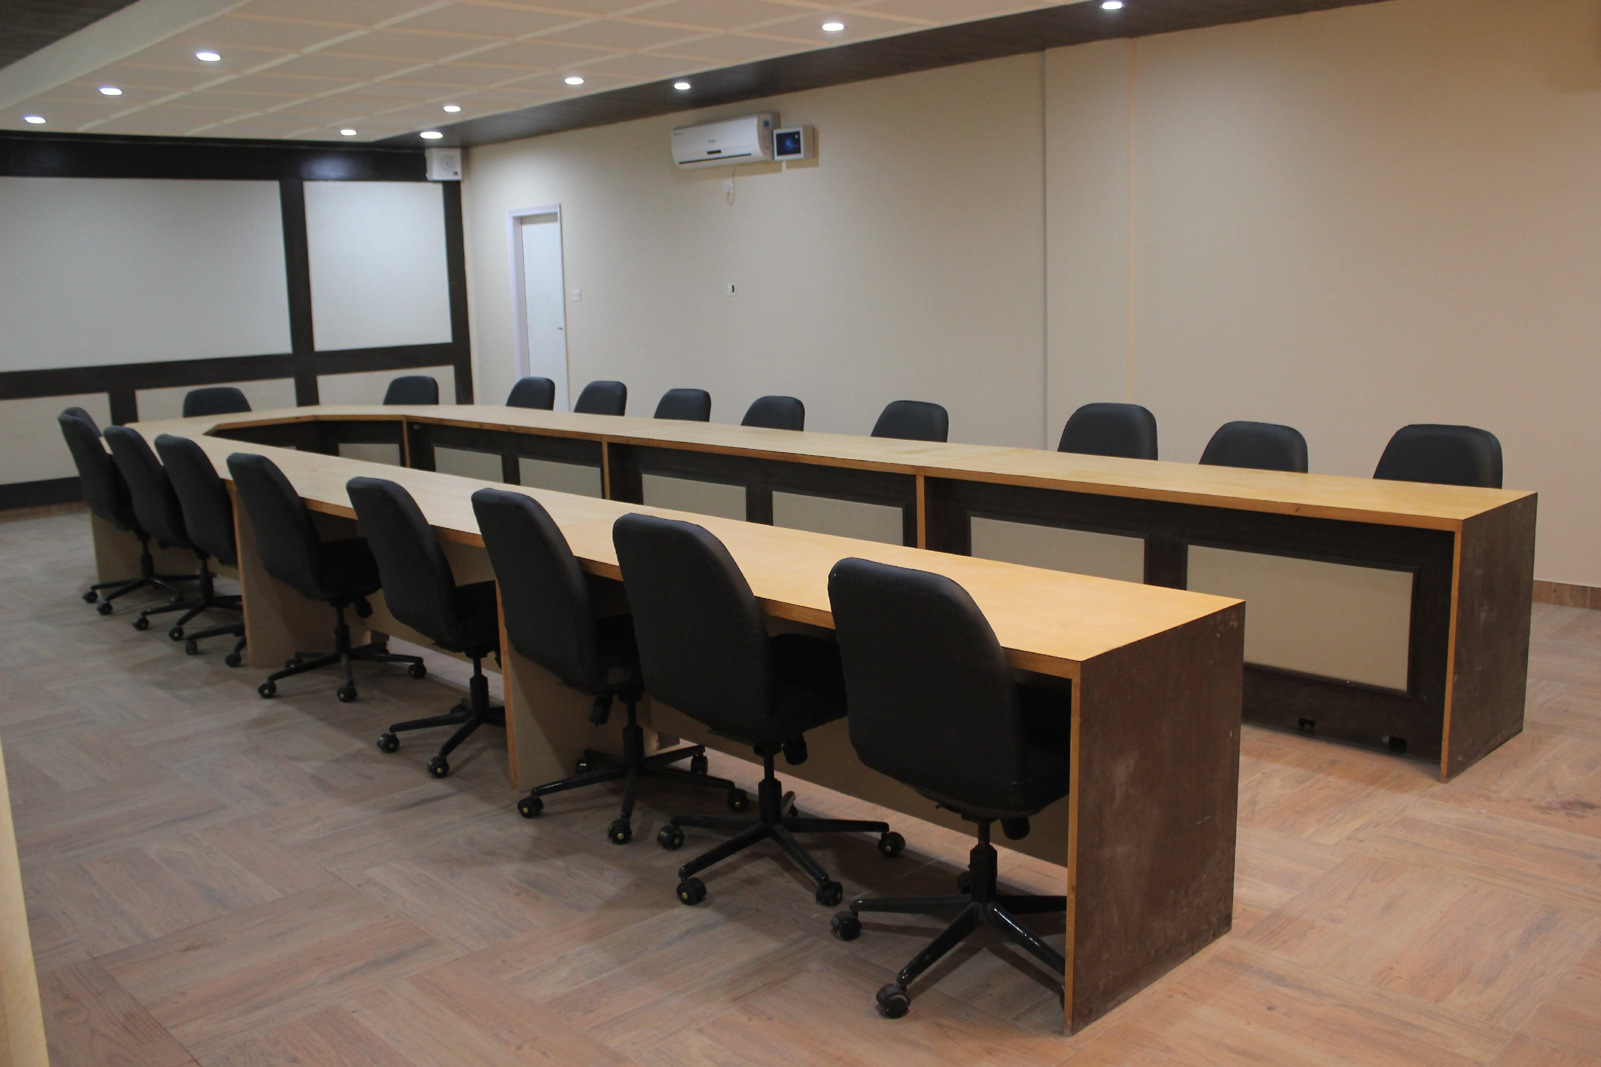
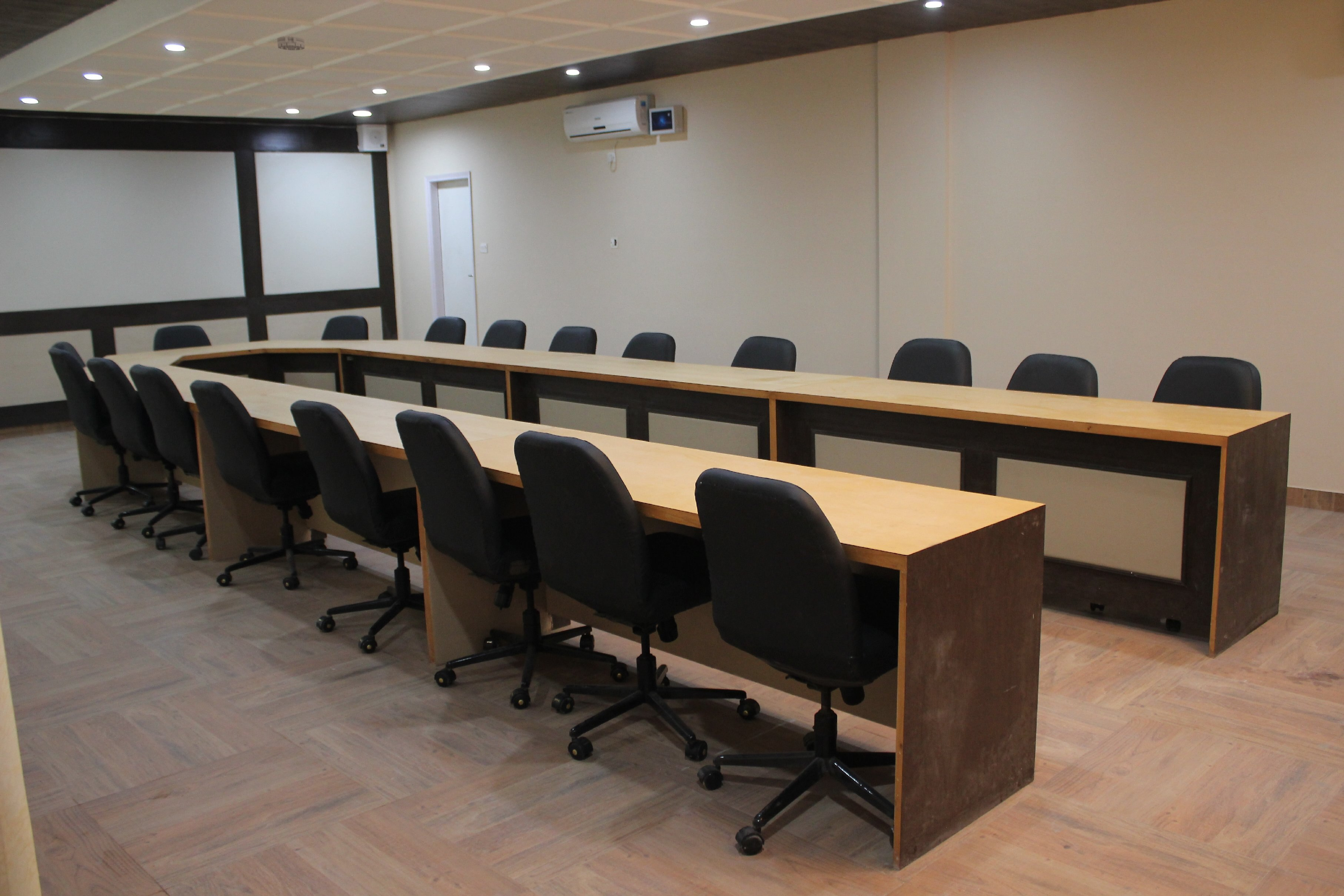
+ smoke detector [277,36,305,51]
